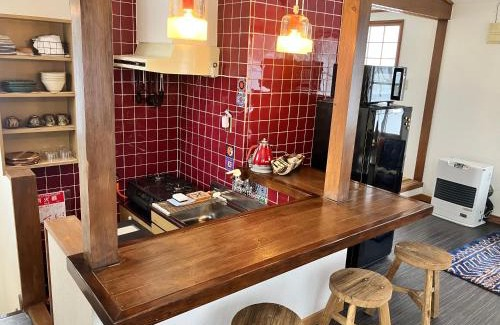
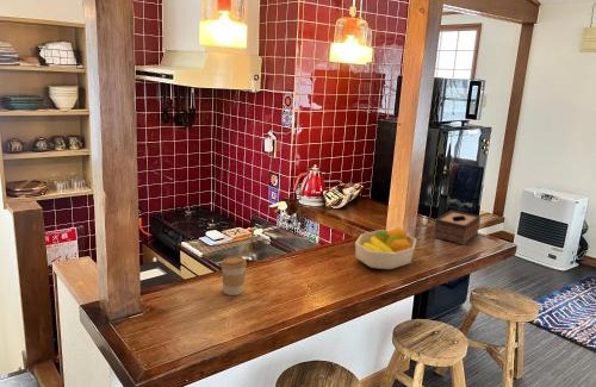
+ coffee cup [219,255,248,297]
+ fruit bowl [354,226,417,270]
+ tissue box [432,210,482,246]
